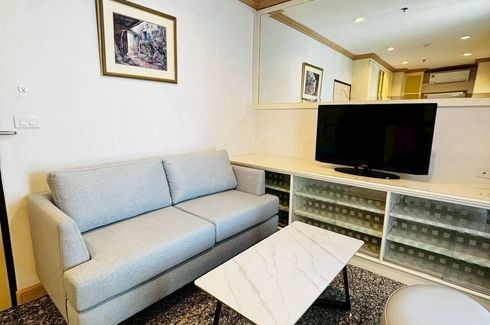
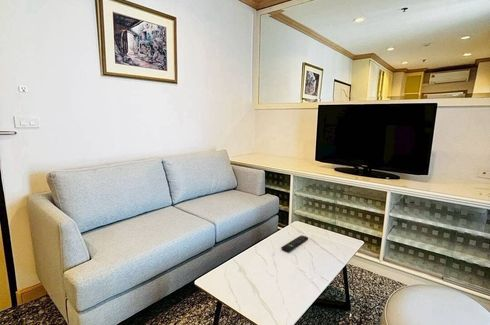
+ remote control [280,234,309,252]
